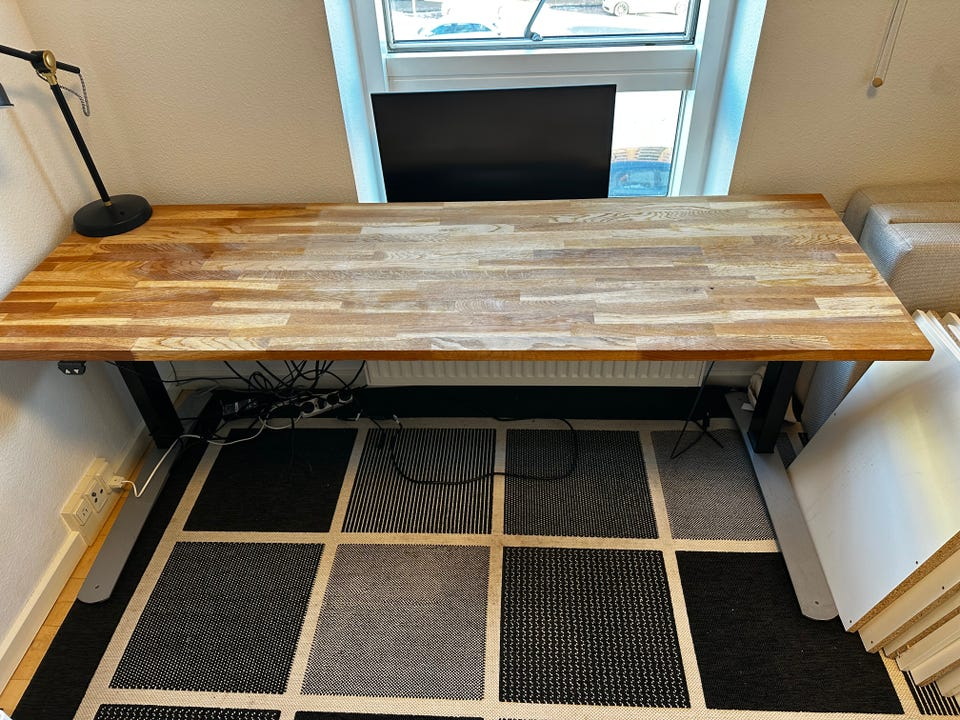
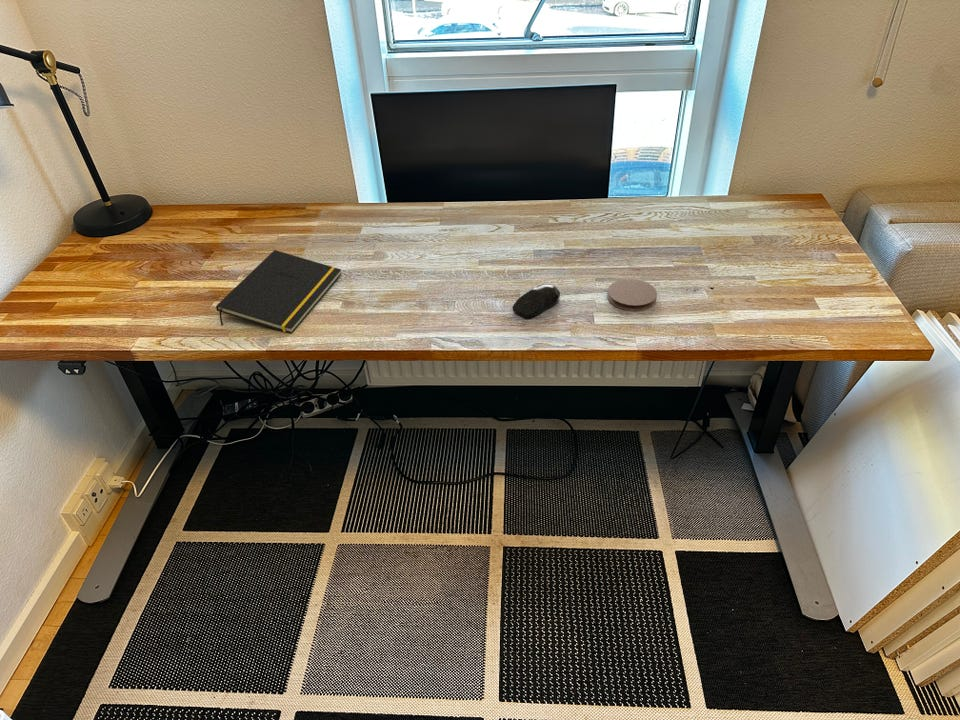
+ coaster [606,278,658,312]
+ notepad [215,249,342,334]
+ computer mouse [512,283,561,319]
